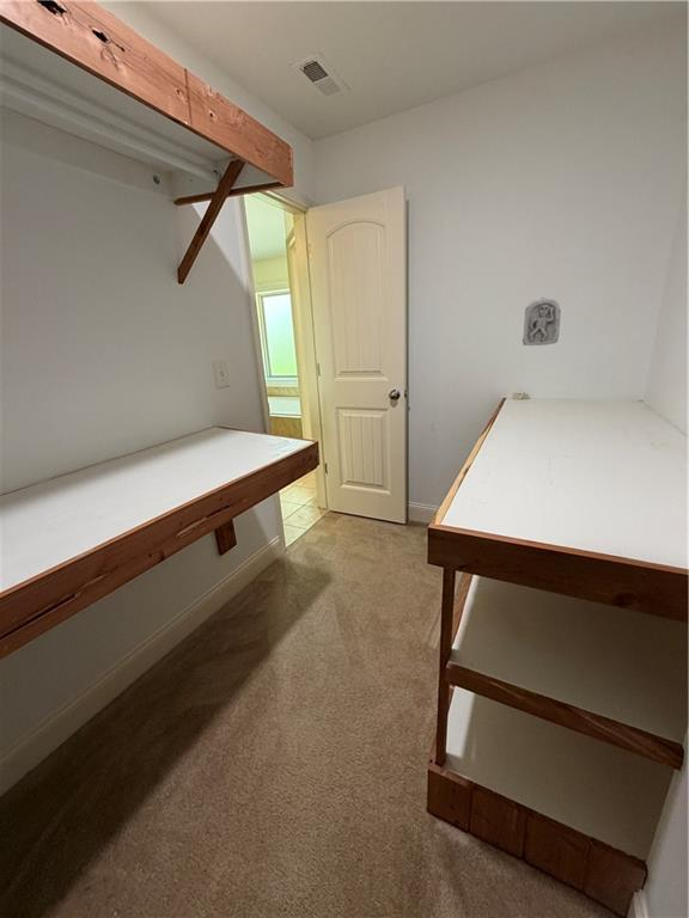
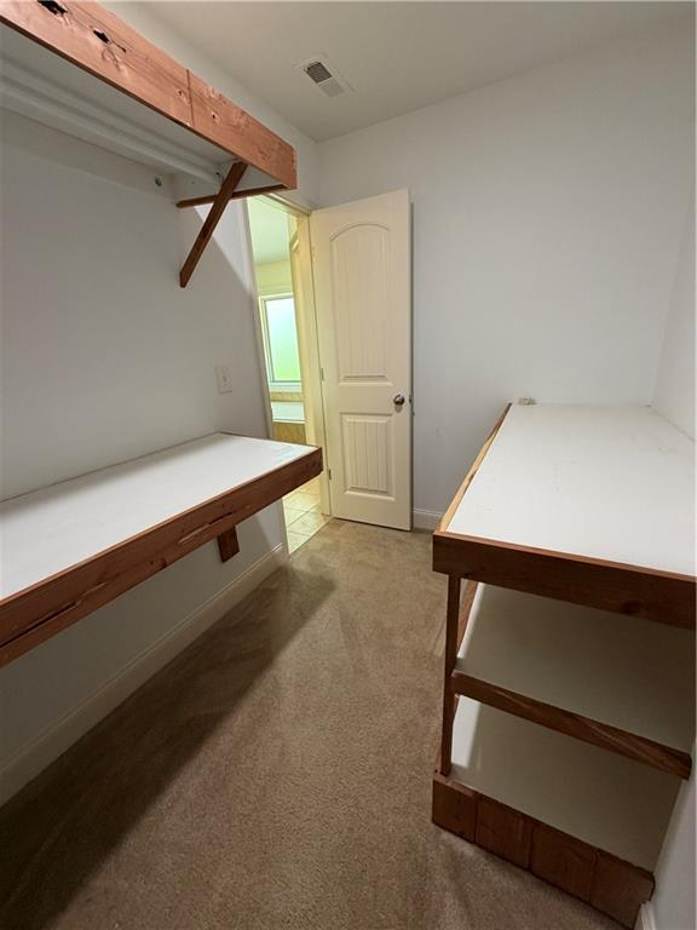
- wall relief [522,296,562,347]
